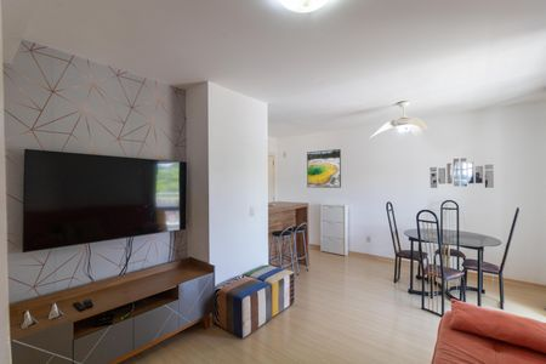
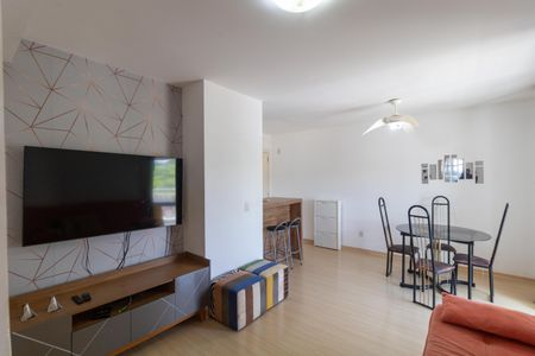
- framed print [306,148,342,189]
